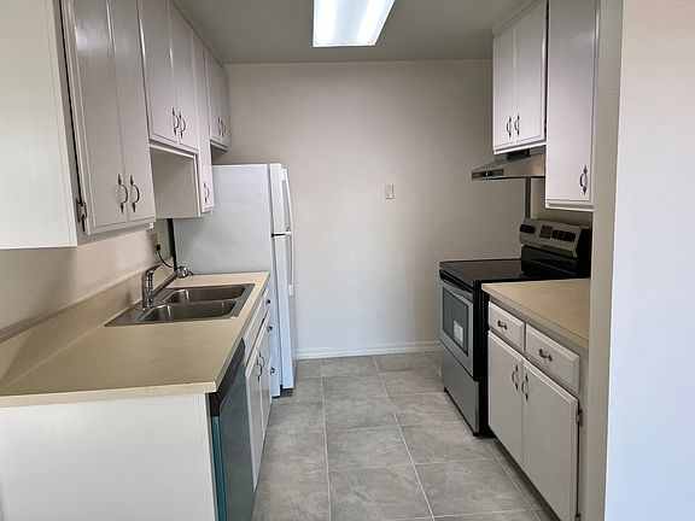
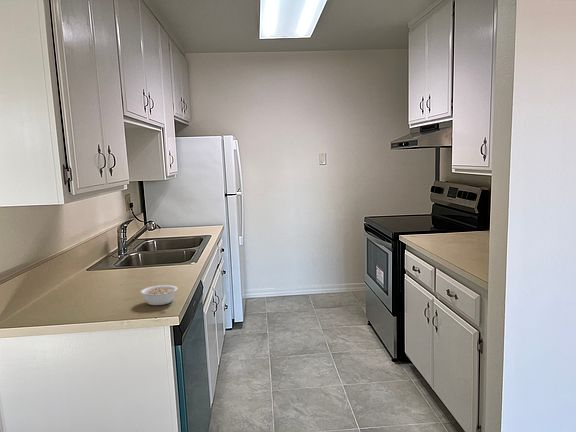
+ legume [140,284,178,306]
